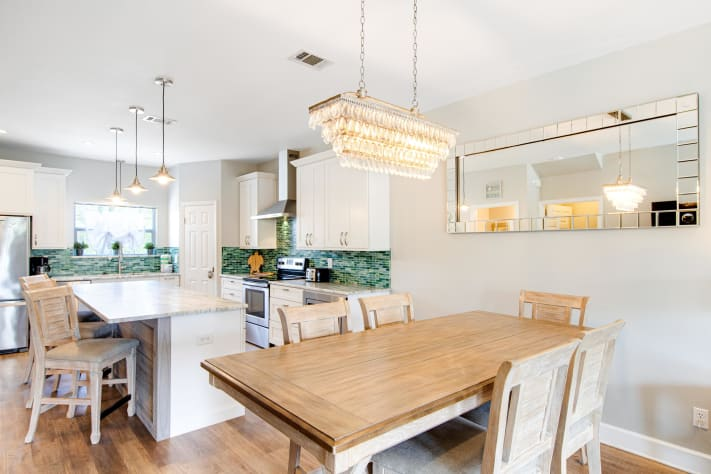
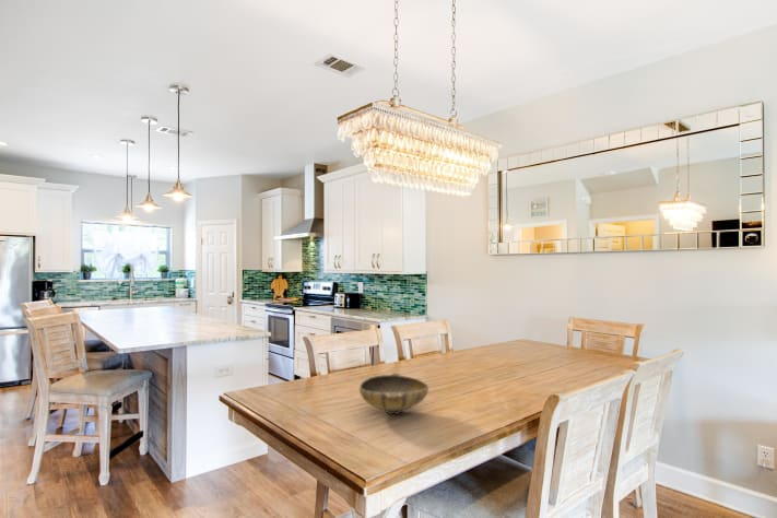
+ bowl [358,373,429,415]
